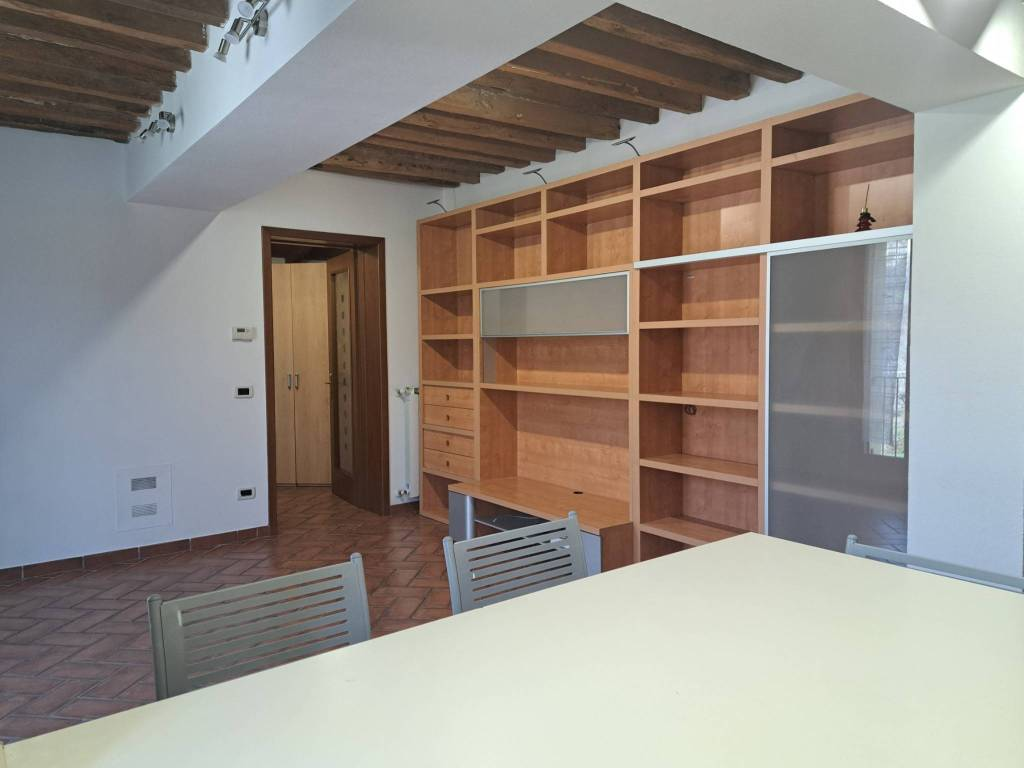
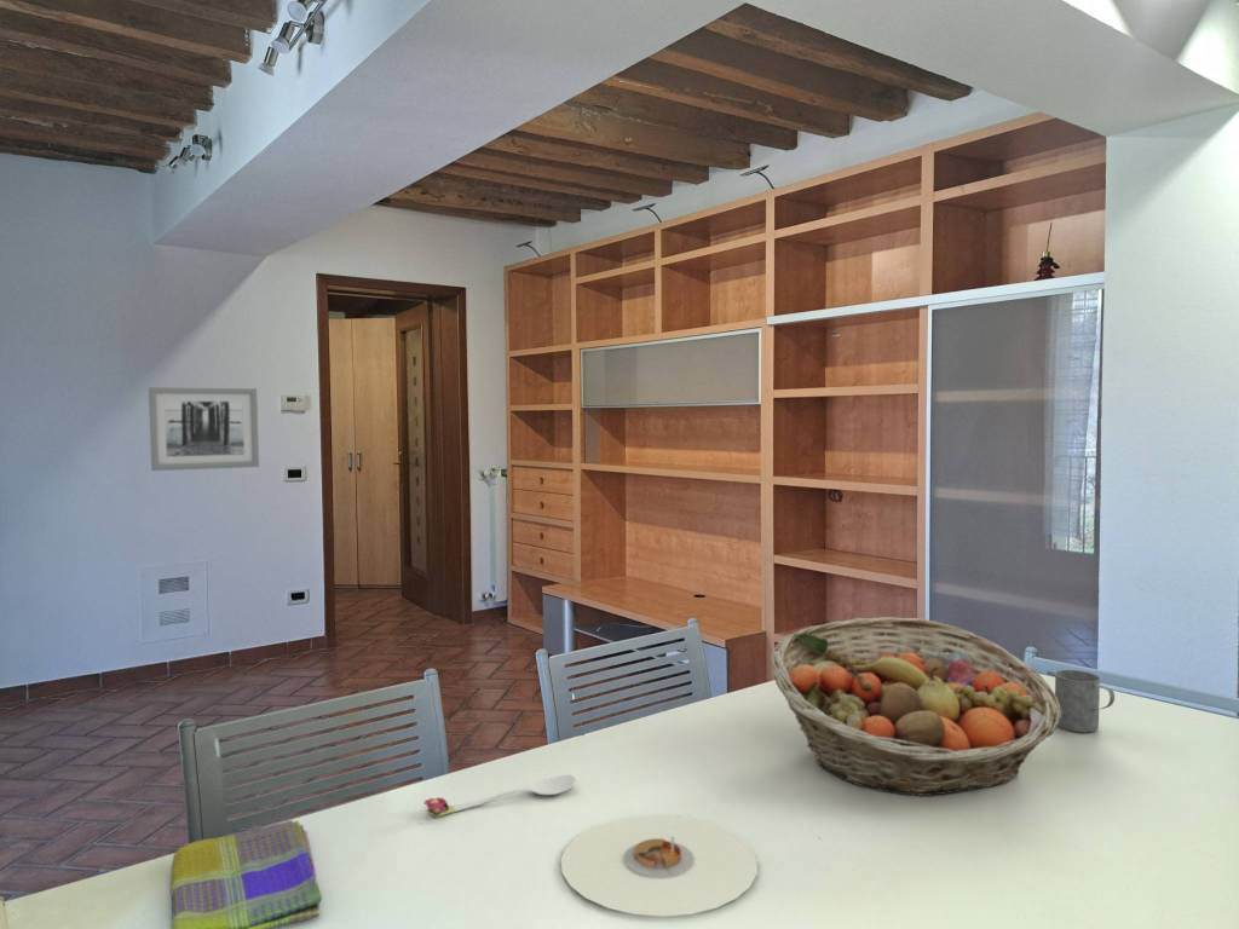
+ spoon [423,774,577,818]
+ wall art [148,386,260,472]
+ fruit basket [771,616,1061,797]
+ dish towel [169,819,323,929]
+ mug [1054,669,1116,733]
+ plate [560,814,759,918]
